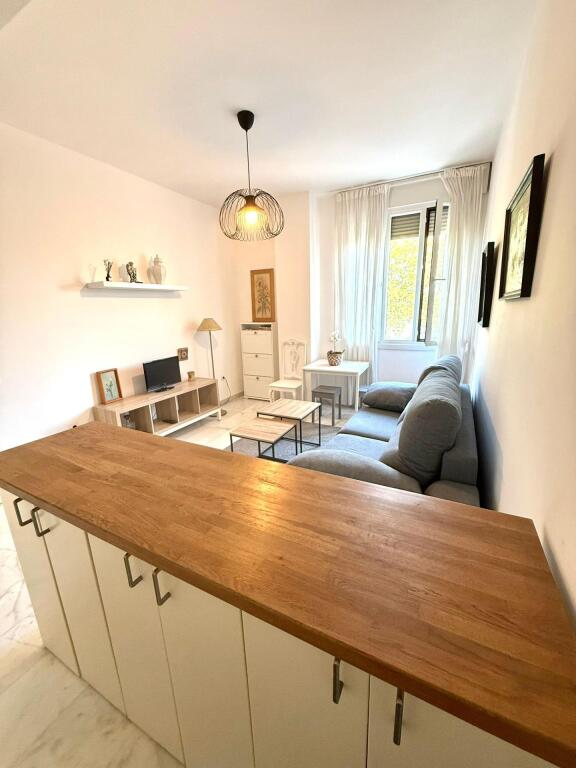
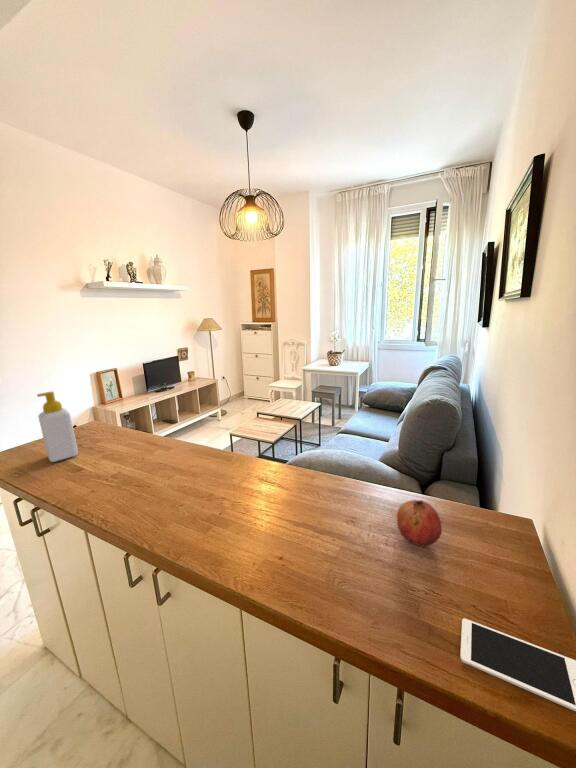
+ soap bottle [36,391,79,463]
+ fruit [396,499,443,547]
+ cell phone [459,617,576,712]
